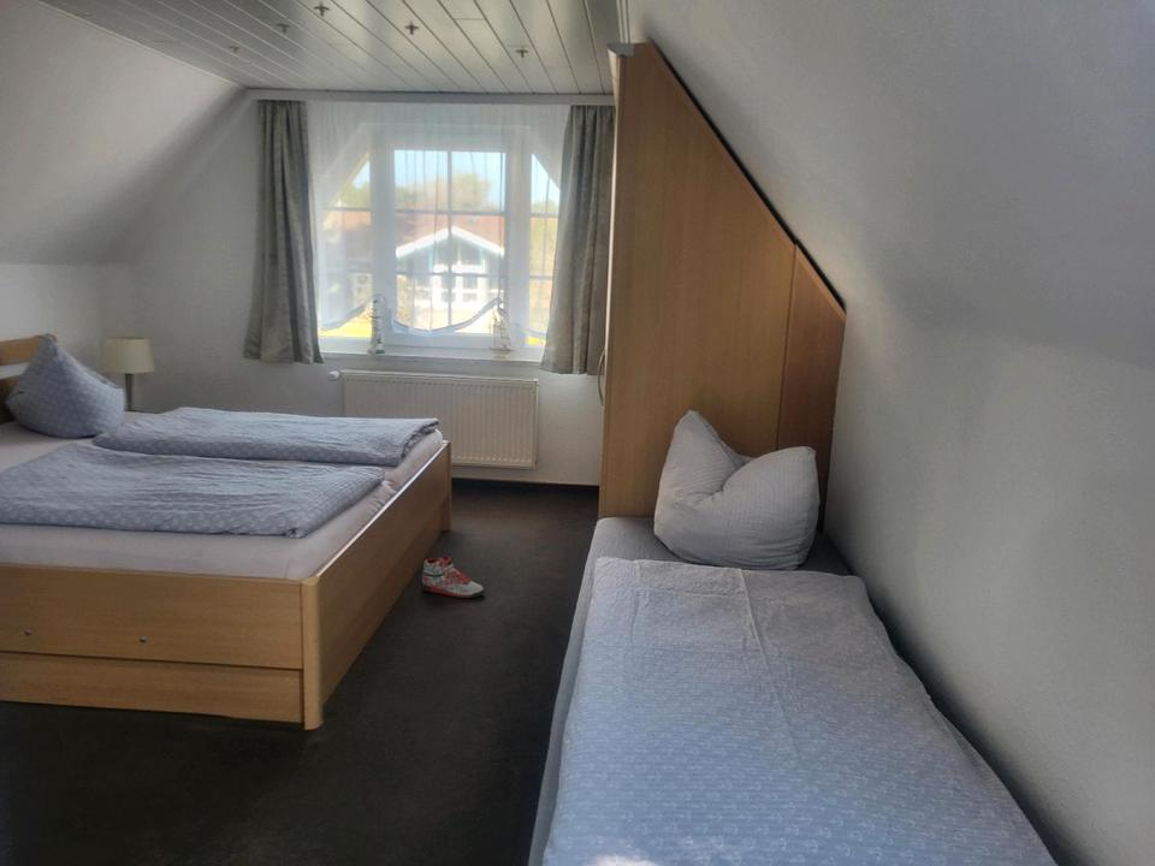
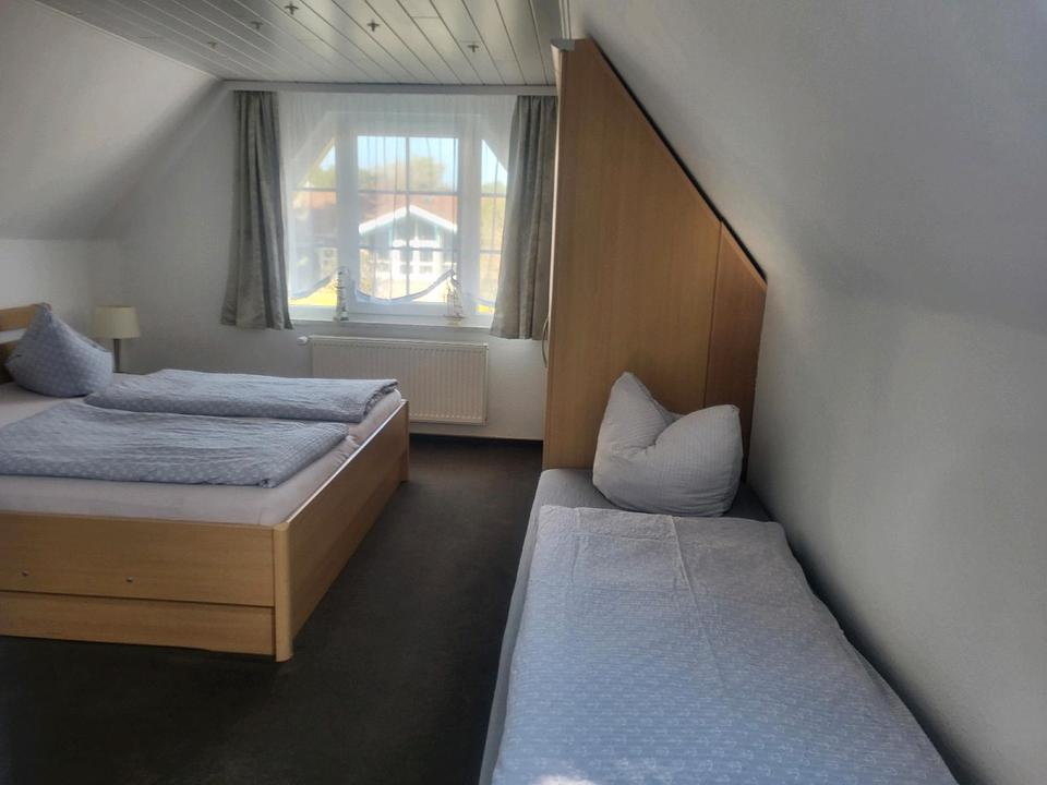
- sneaker [421,554,486,599]
